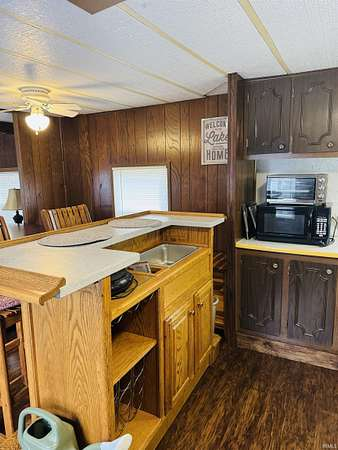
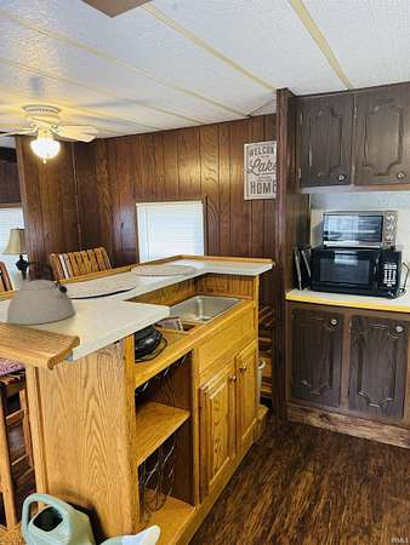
+ kettle [6,260,75,326]
